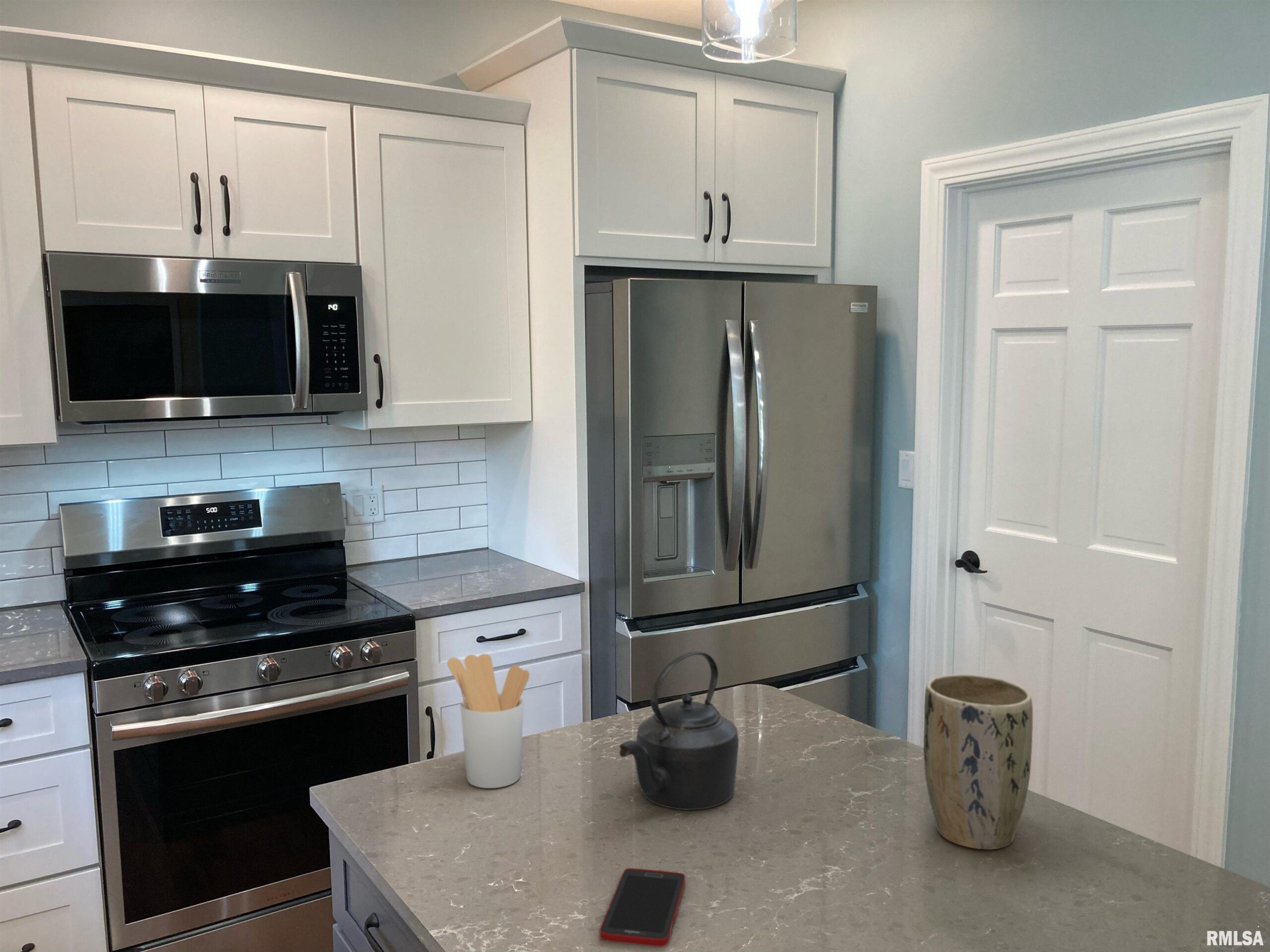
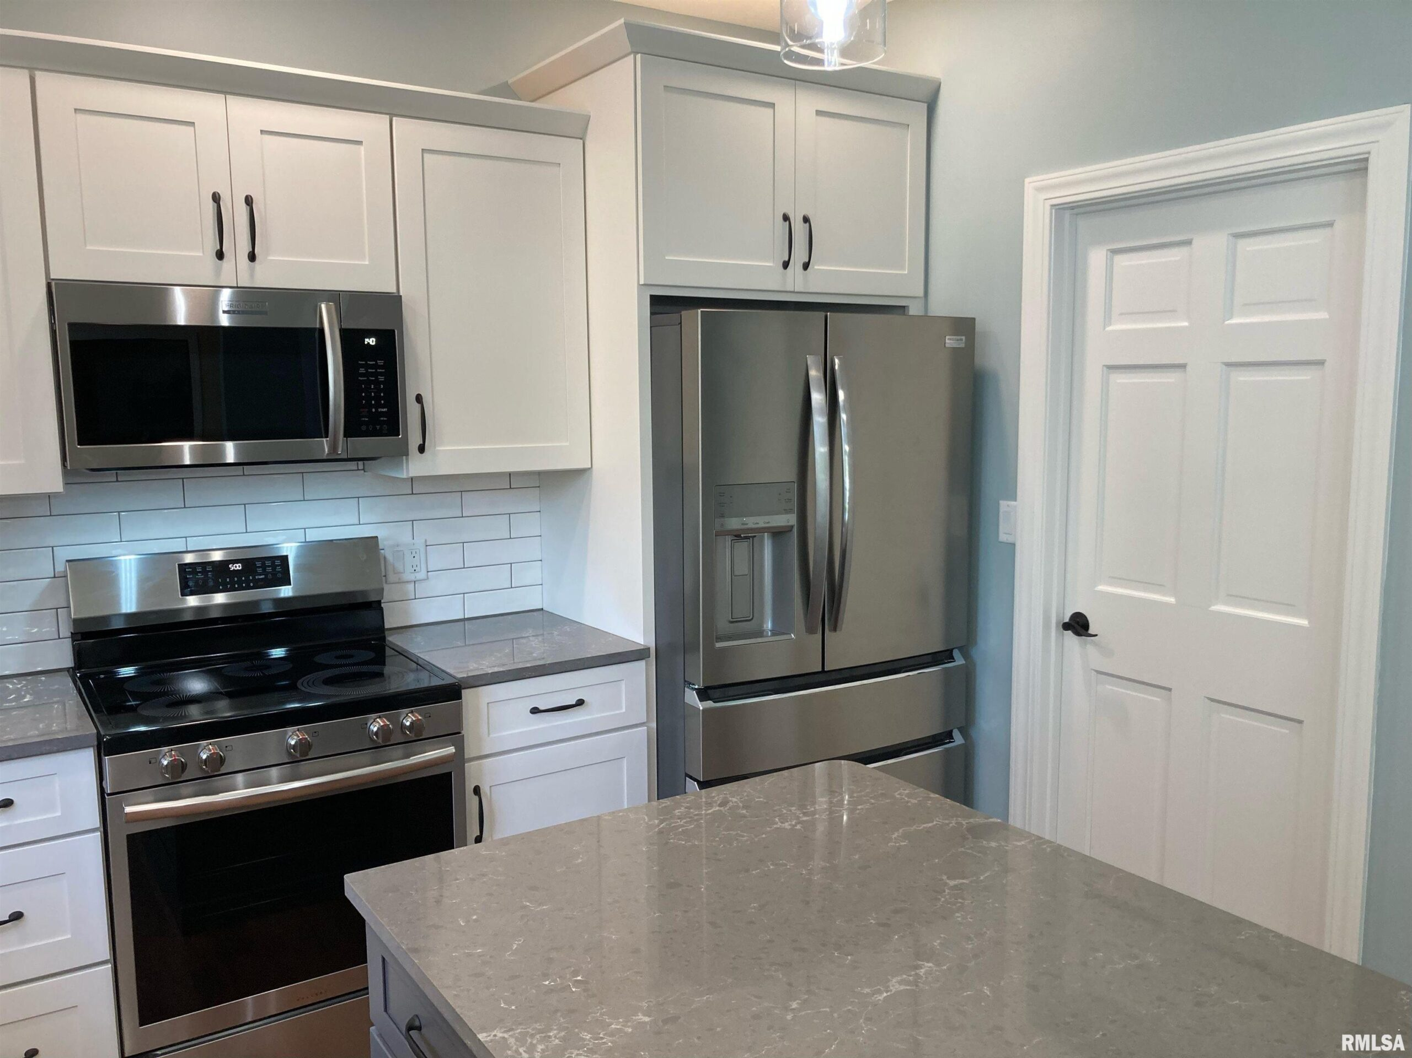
- plant pot [923,673,1033,850]
- cell phone [599,868,686,948]
- utensil holder [446,653,530,789]
- kettle [619,651,739,810]
